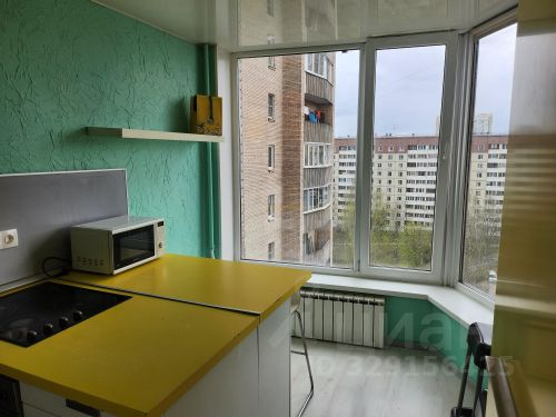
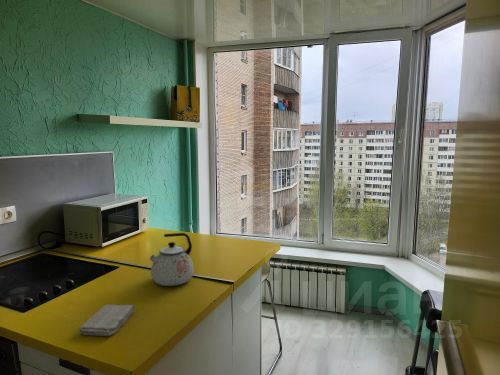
+ washcloth [78,304,136,337]
+ kettle [149,232,194,287]
